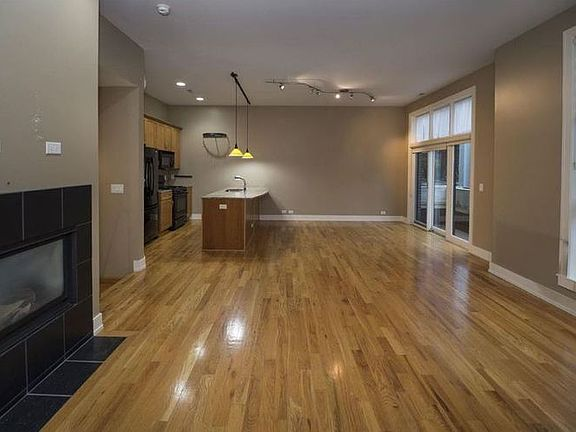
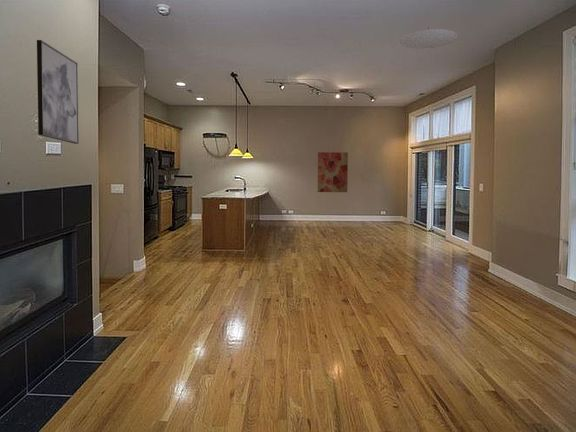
+ wall art [36,39,80,145]
+ wall art [317,151,349,193]
+ ceiling fan [399,26,459,50]
